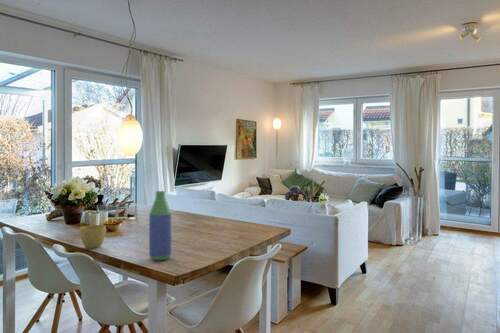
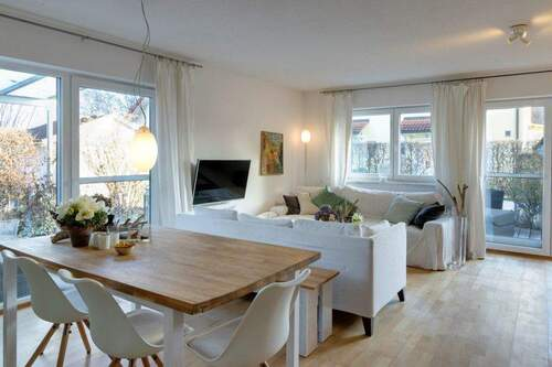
- cup [79,224,107,249]
- bottle [148,190,172,261]
